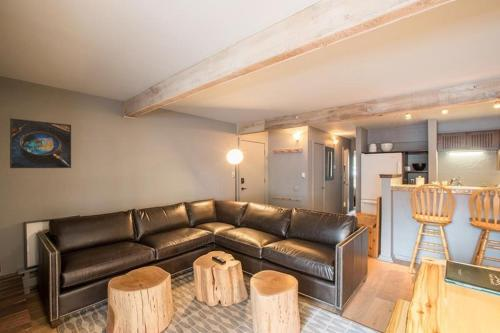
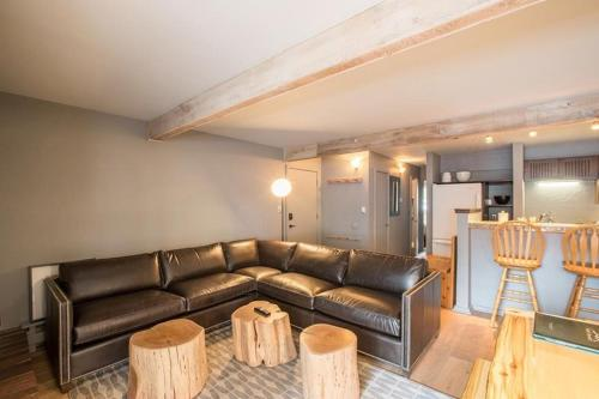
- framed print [9,117,72,169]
